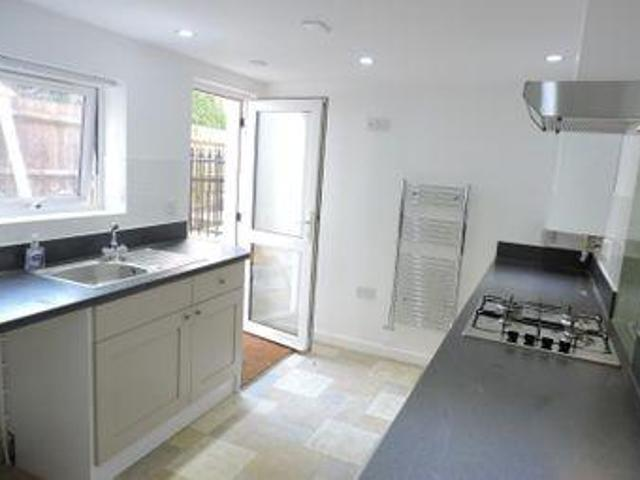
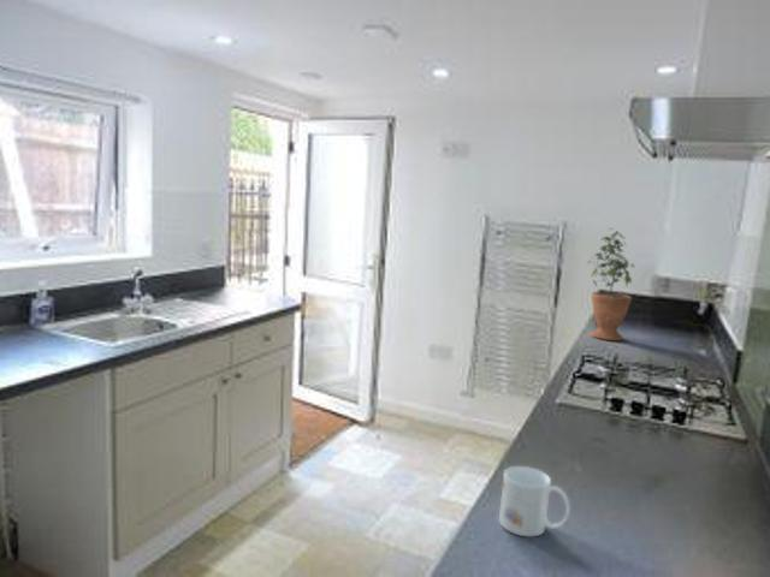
+ potted plant [586,227,635,341]
+ mug [498,465,571,537]
